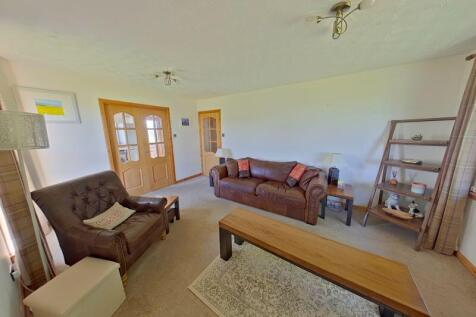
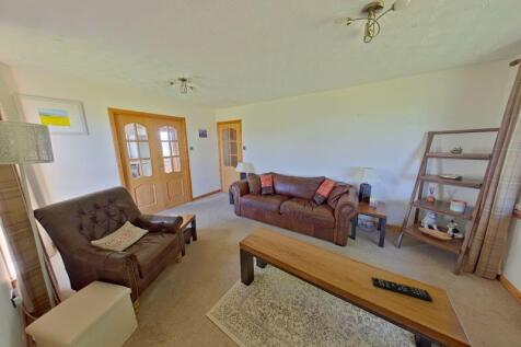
+ remote control [371,276,433,302]
